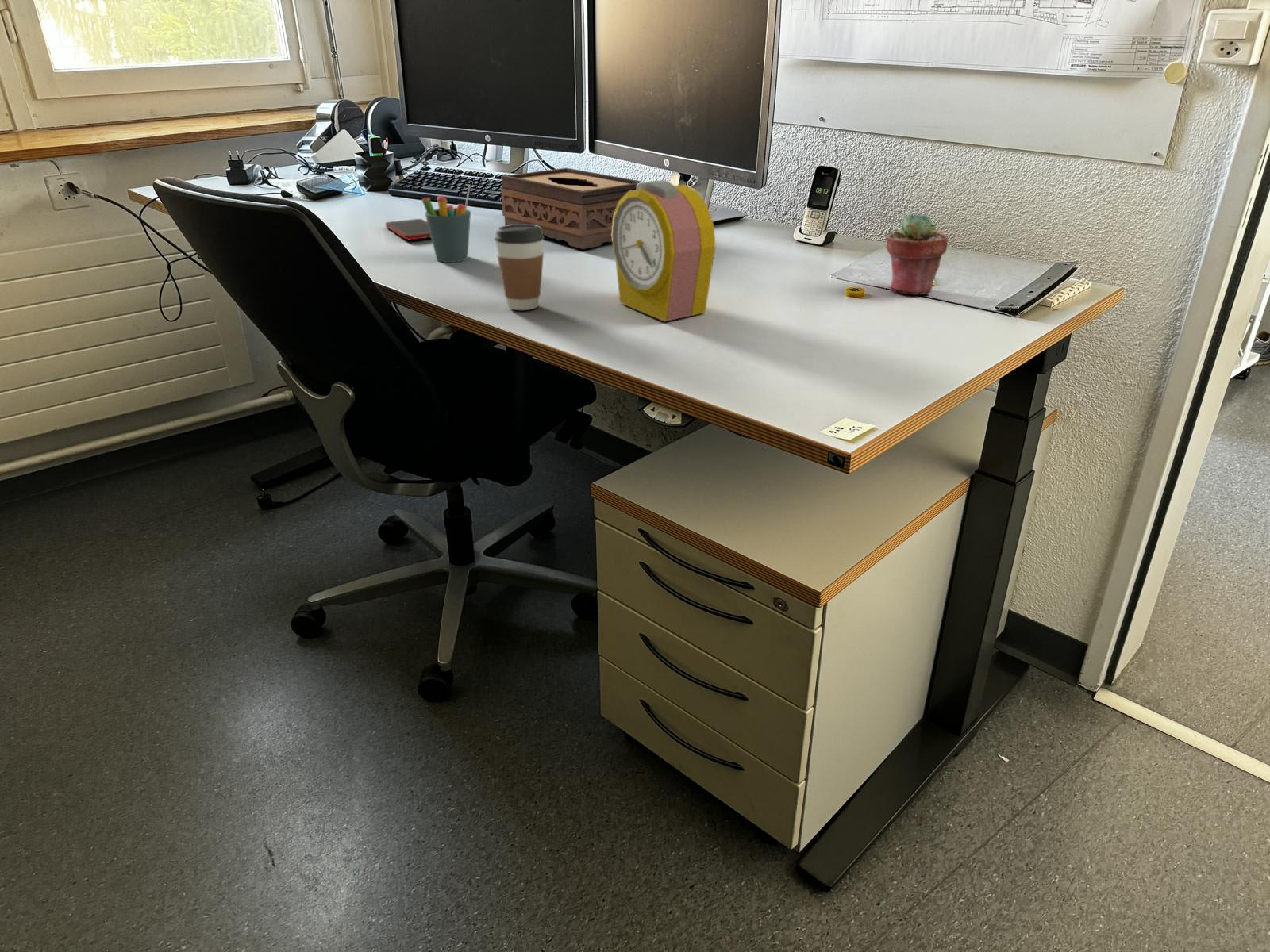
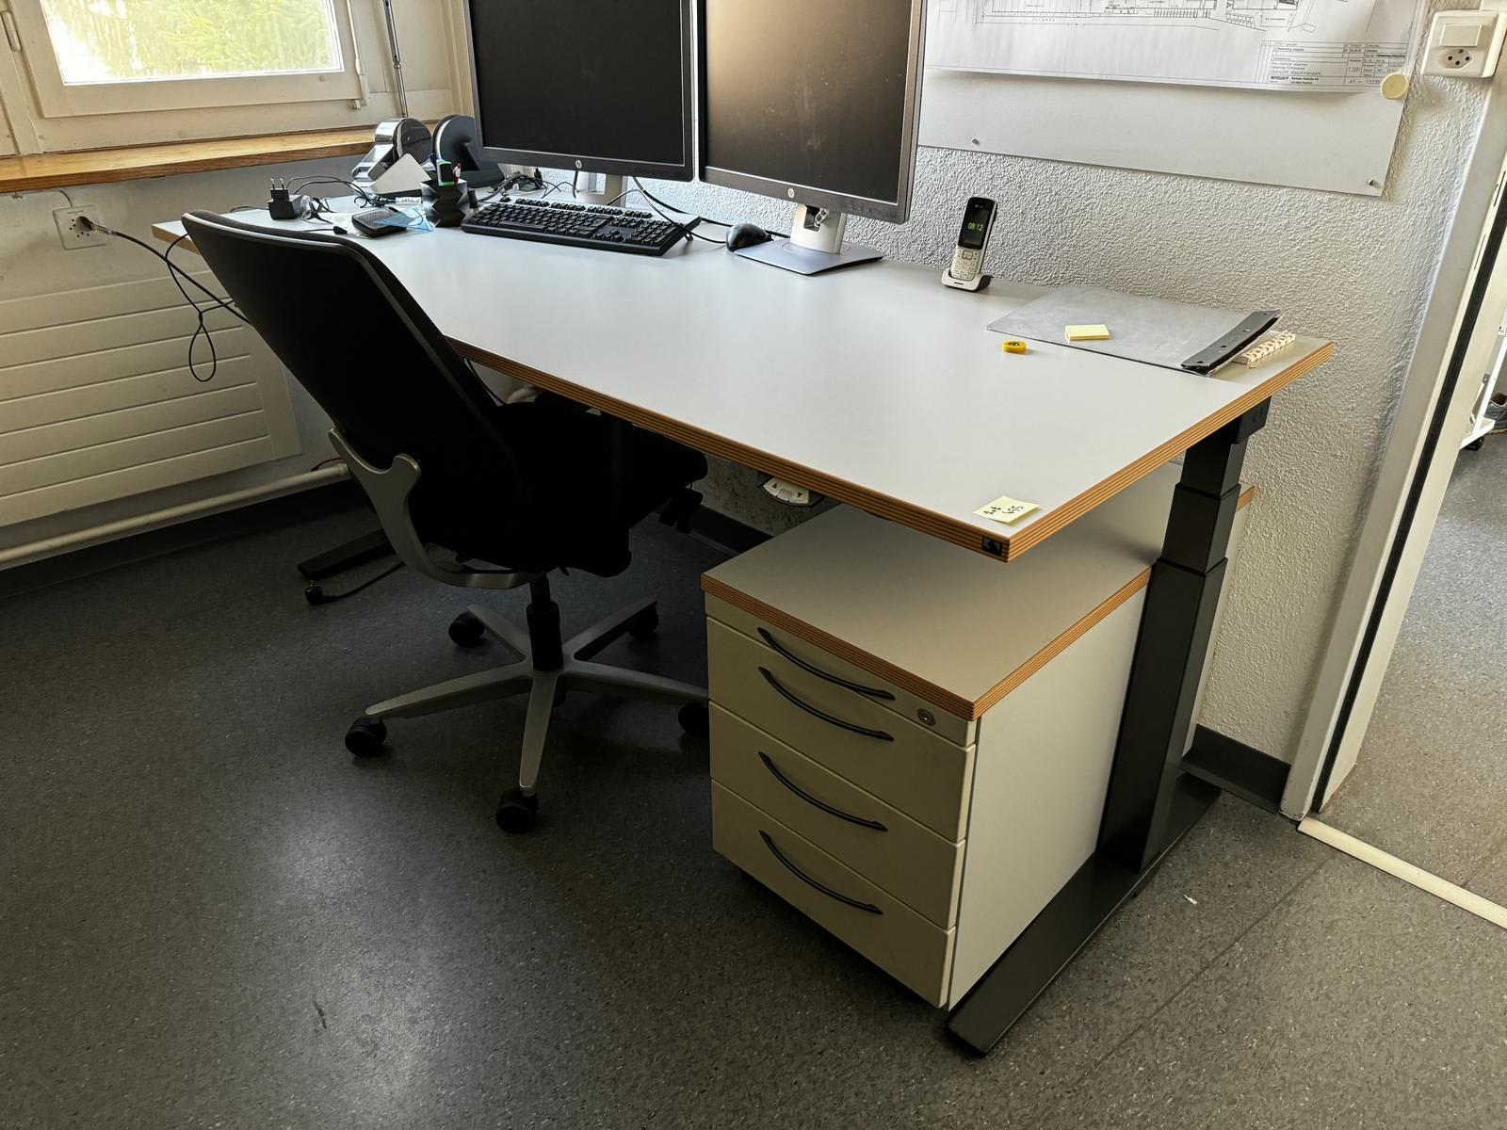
- tissue box [500,167,645,250]
- potted succulent [885,212,949,295]
- cell phone [384,218,431,240]
- coffee cup [494,225,545,311]
- alarm clock [611,179,716,322]
- pen holder [421,184,471,263]
